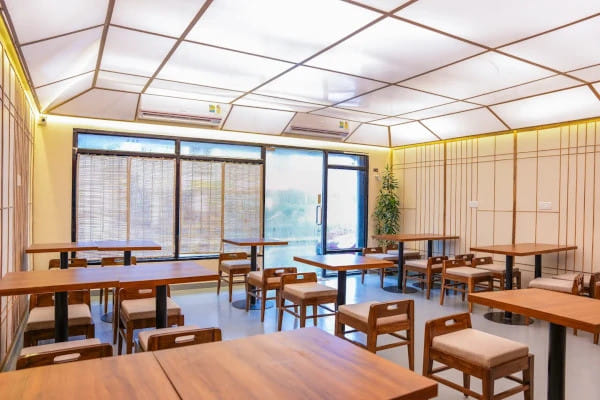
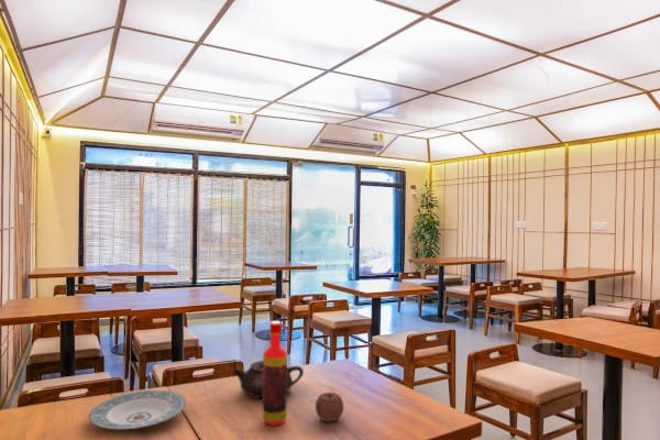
+ apple [315,392,345,424]
+ bottle [262,320,288,427]
+ plate [88,389,187,430]
+ teapot [232,360,305,399]
